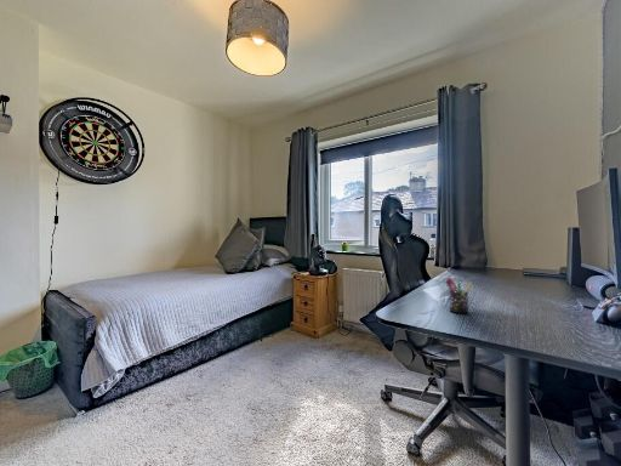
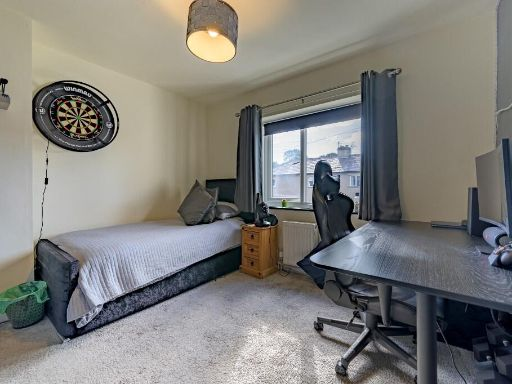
- pen holder [444,275,473,314]
